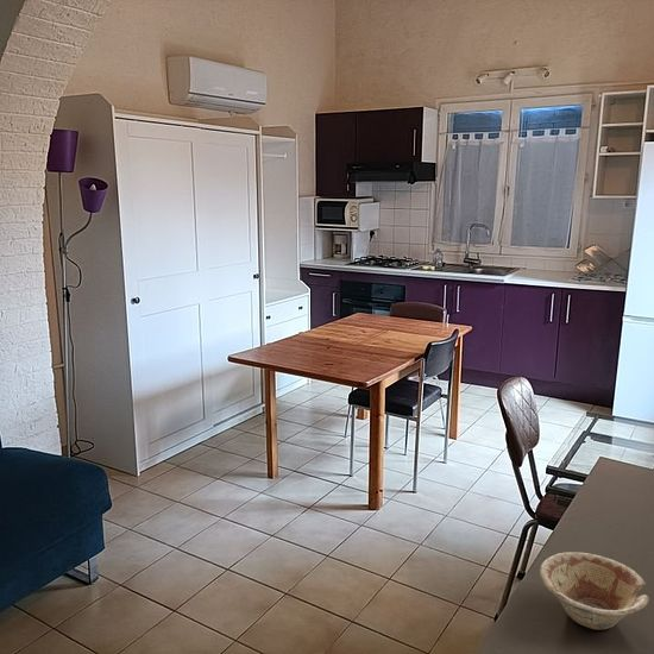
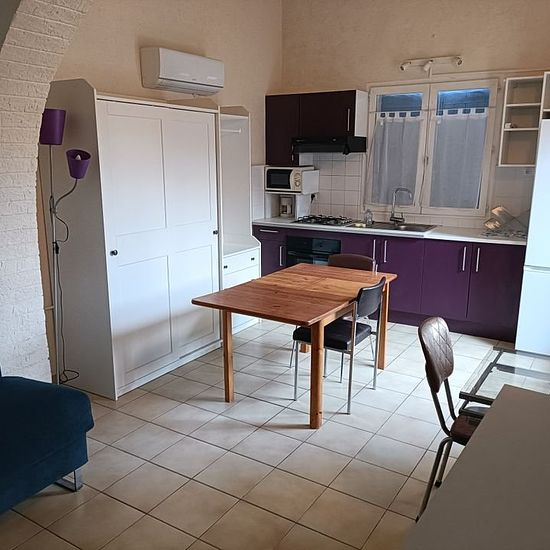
- dish [539,551,650,631]
